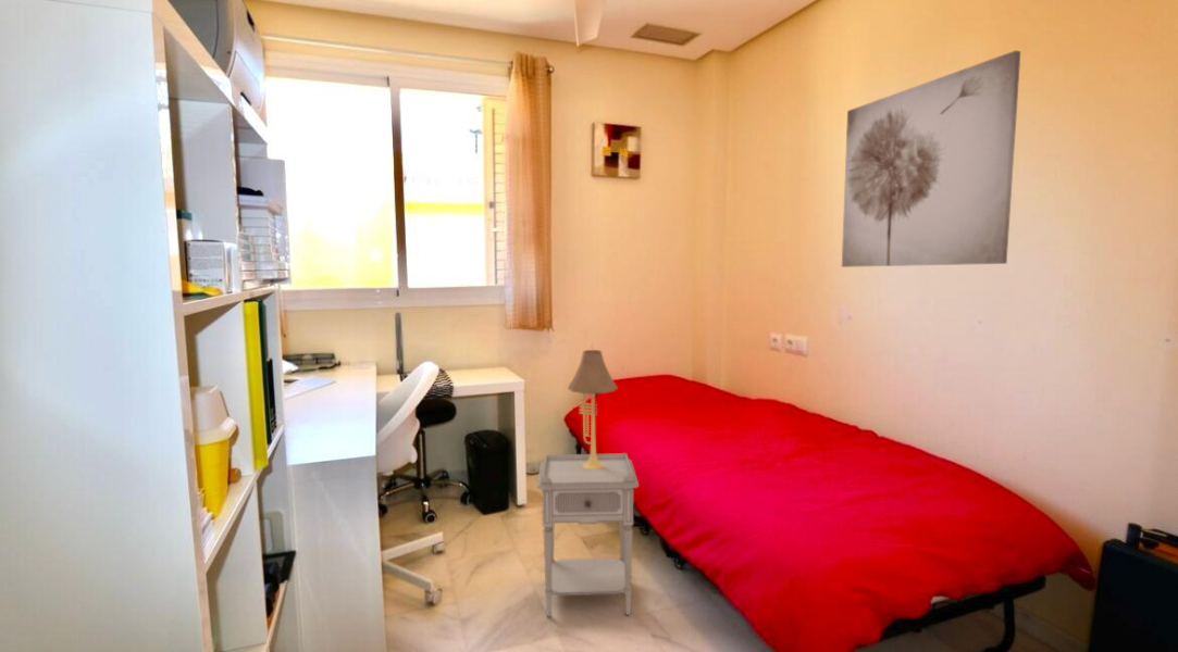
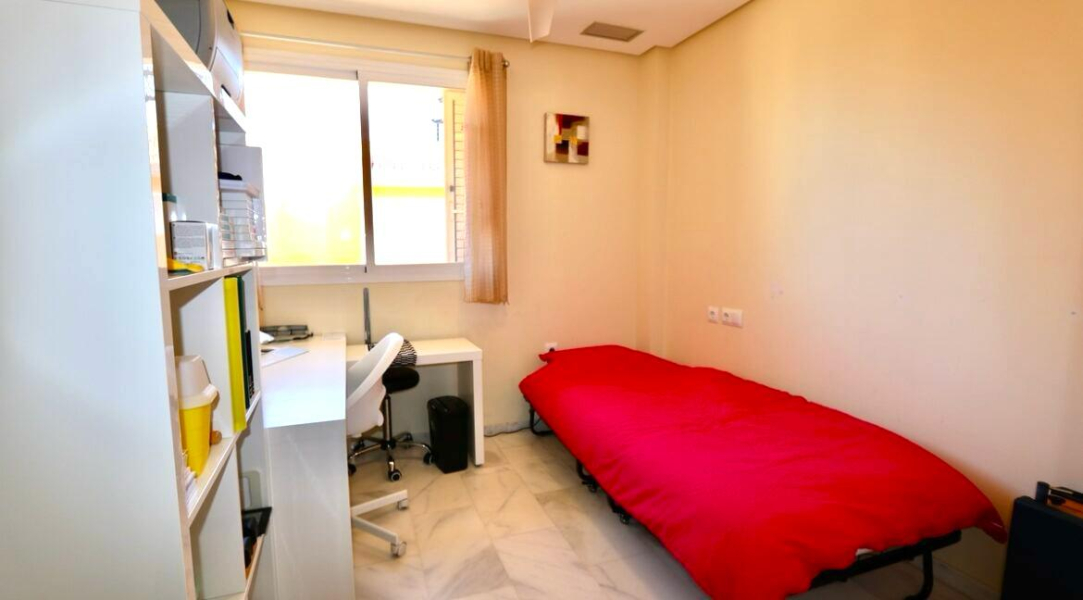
- table lamp [567,342,619,469]
- wall art [841,49,1021,268]
- nightstand [535,452,640,618]
